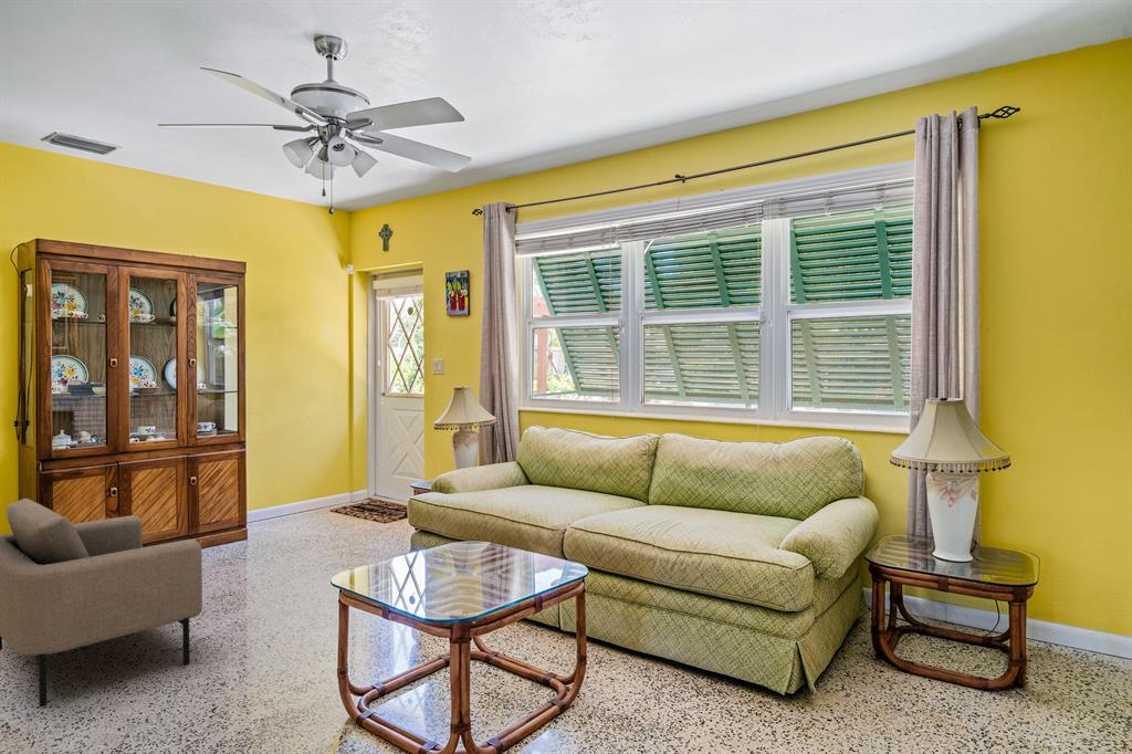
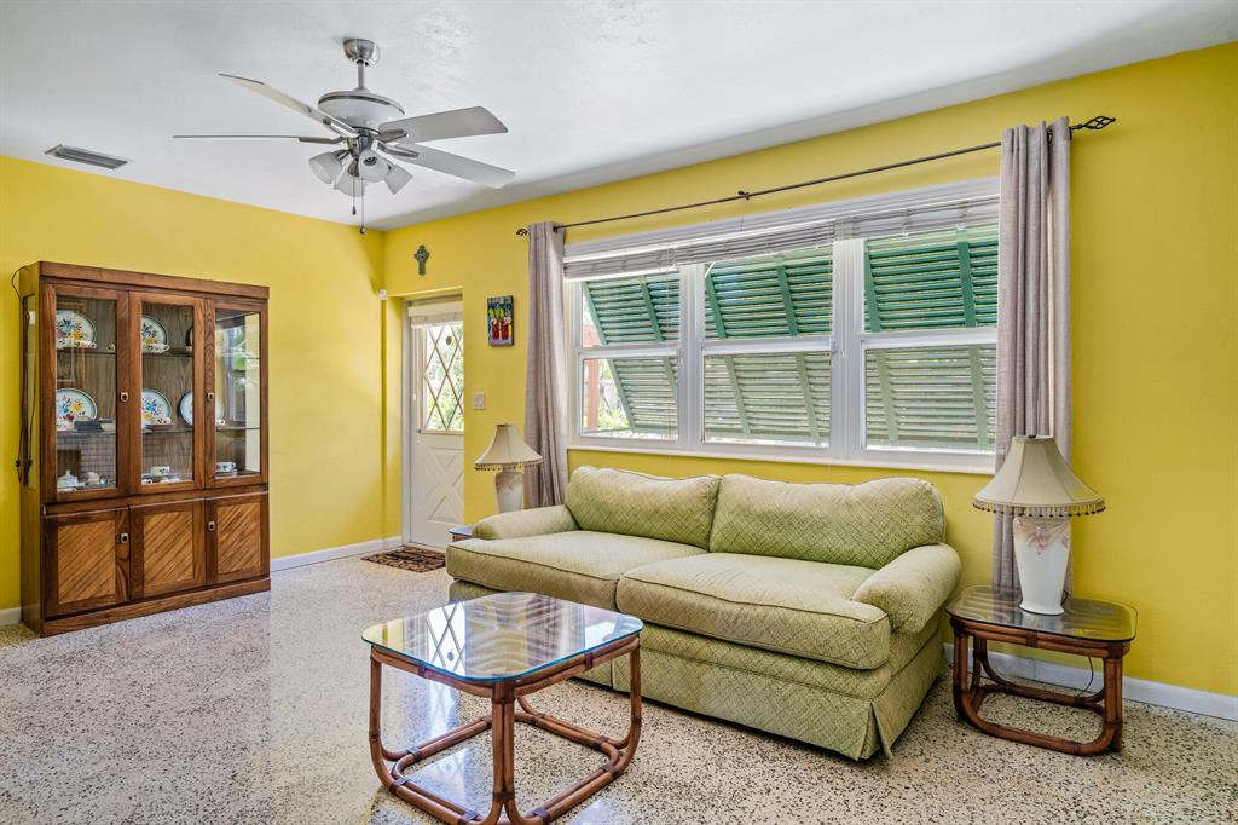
- armchair [0,498,203,708]
